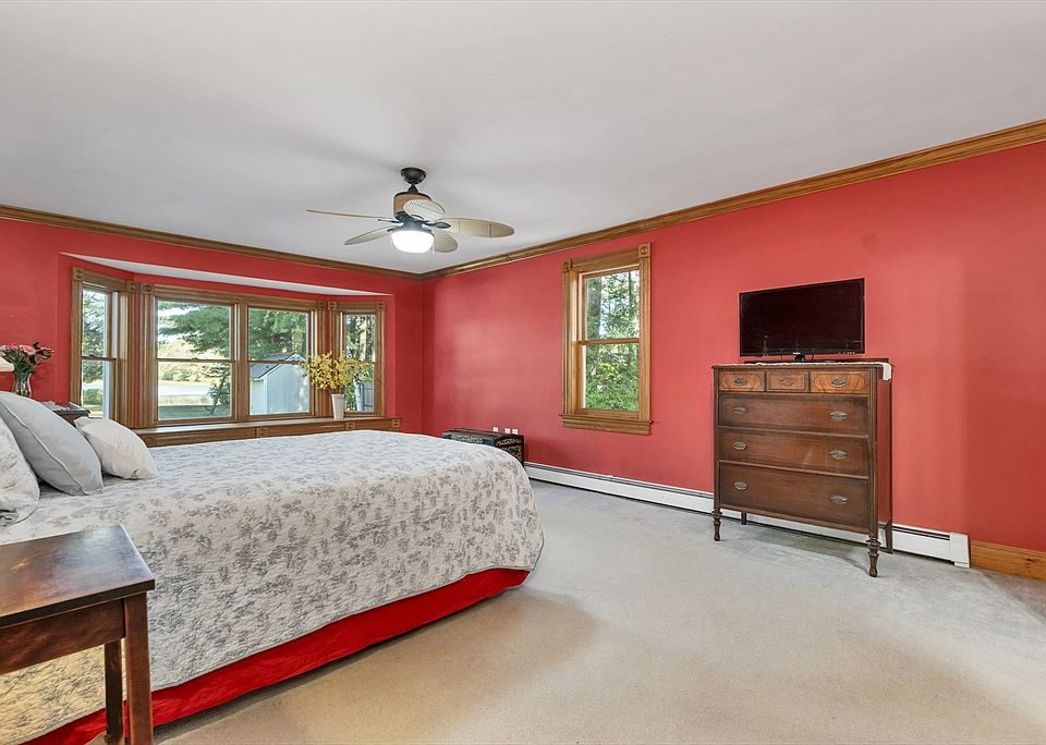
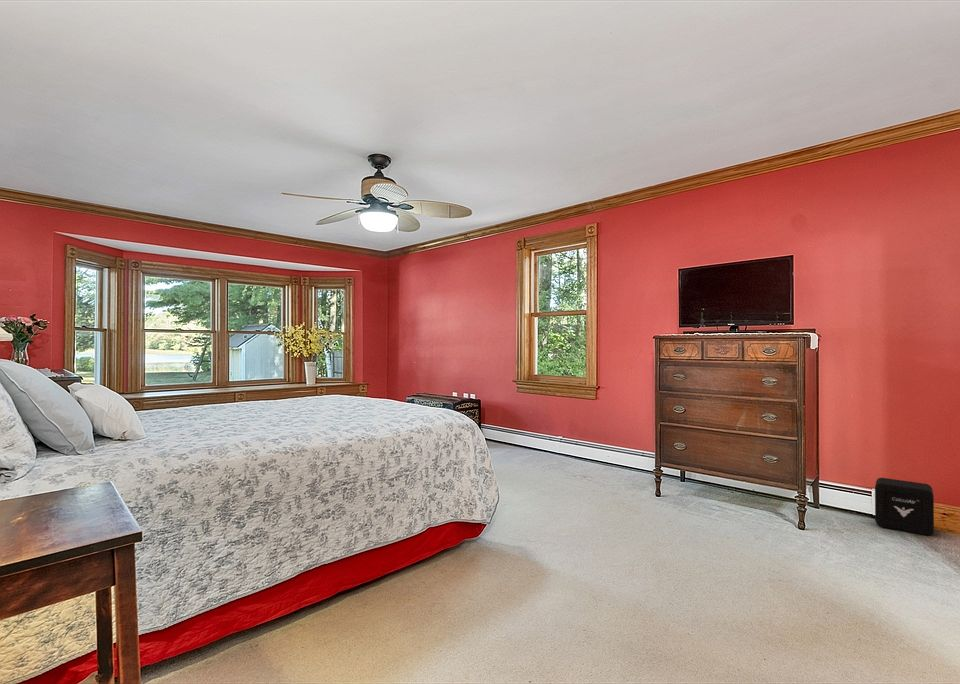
+ air purifier [874,477,935,536]
